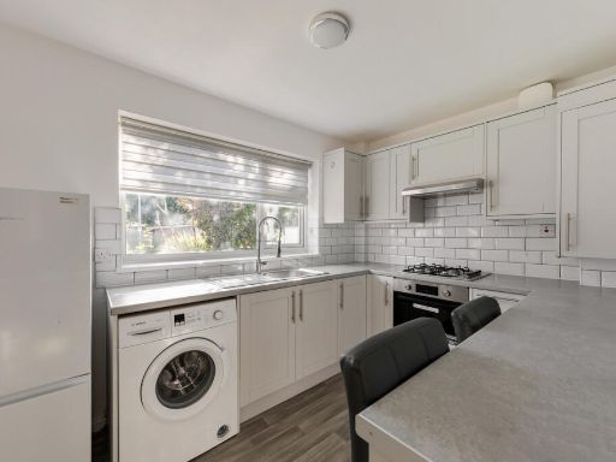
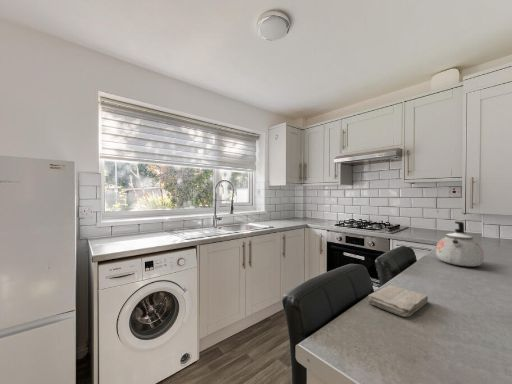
+ washcloth [367,284,429,318]
+ kettle [435,220,485,267]
